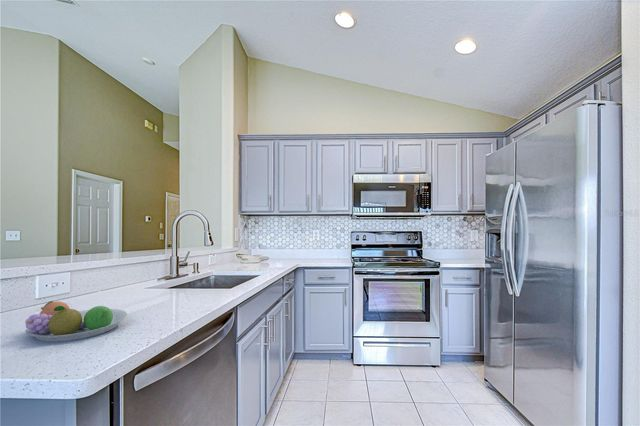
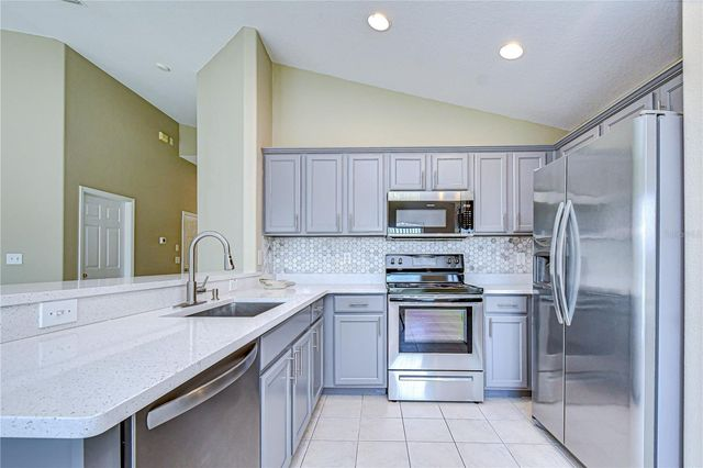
- fruit bowl [24,300,128,342]
